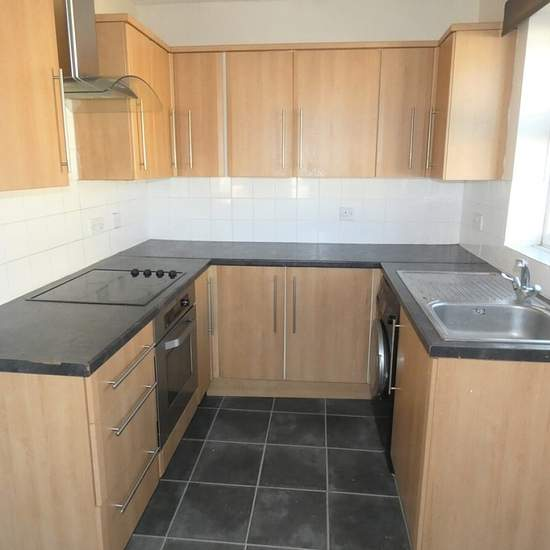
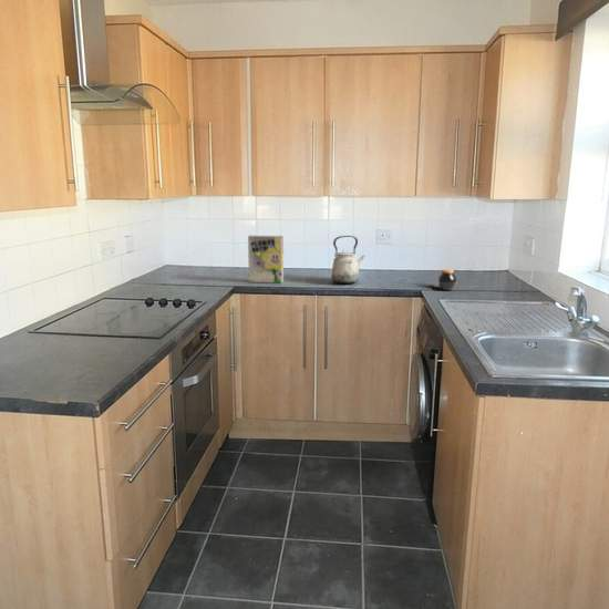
+ kettle [330,235,367,285]
+ jar [437,268,458,291]
+ cereal box [247,235,285,285]
